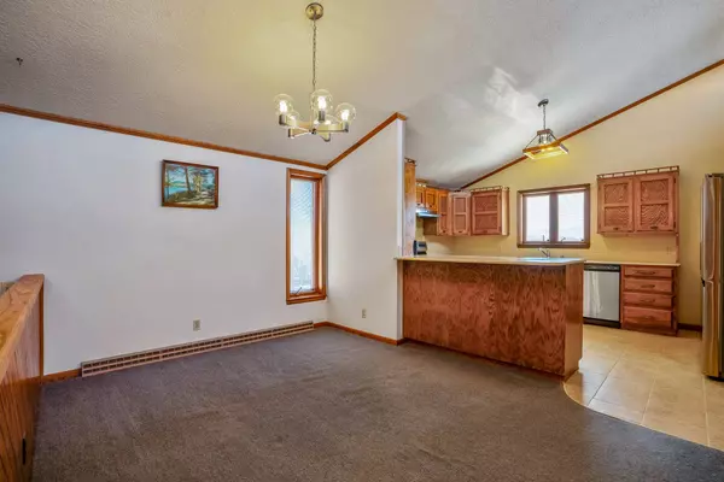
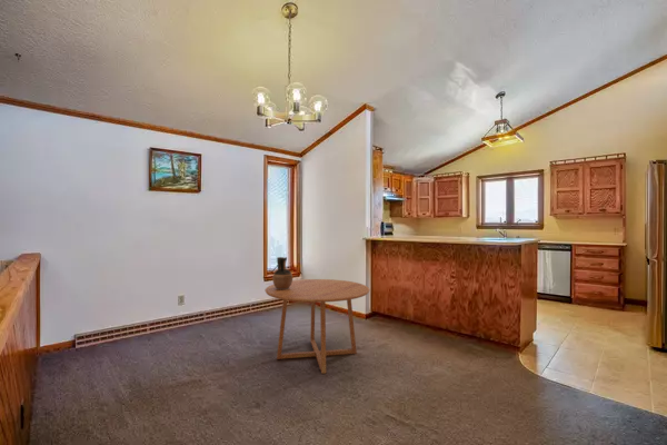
+ dining table [263,278,371,375]
+ ceramic jug [271,256,293,289]
